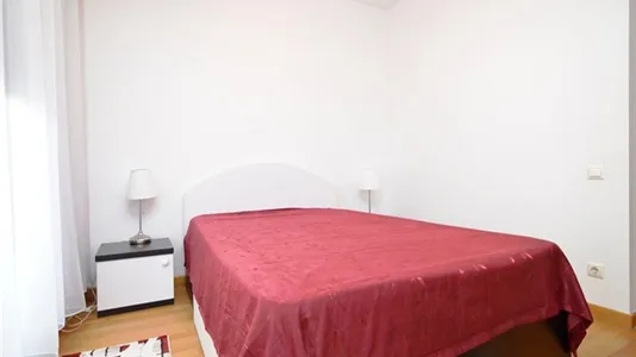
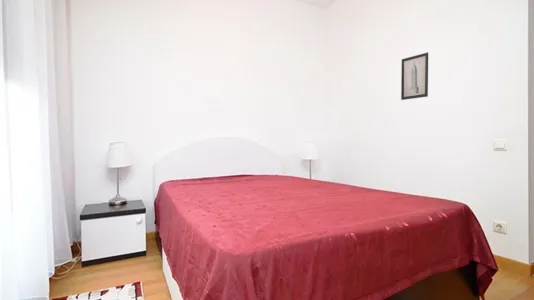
+ wall art [400,51,429,101]
